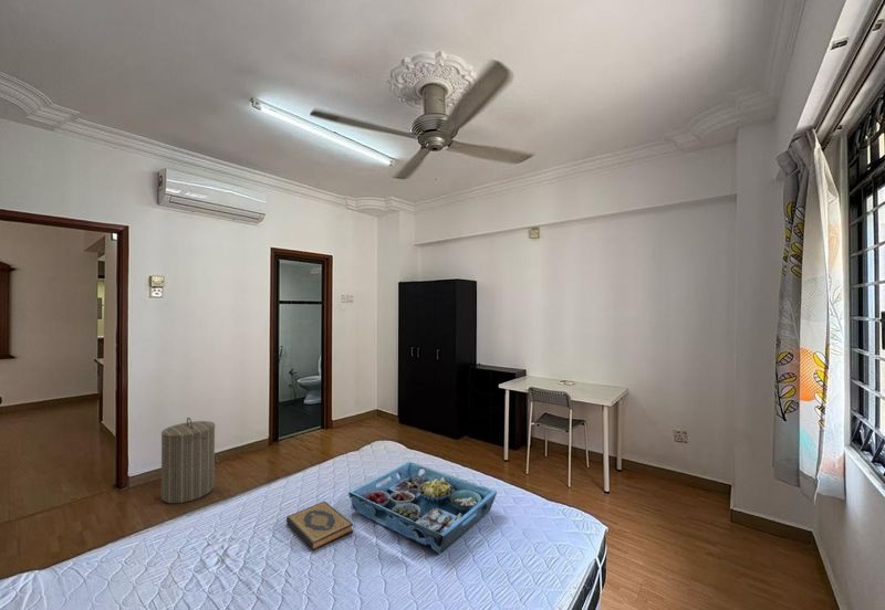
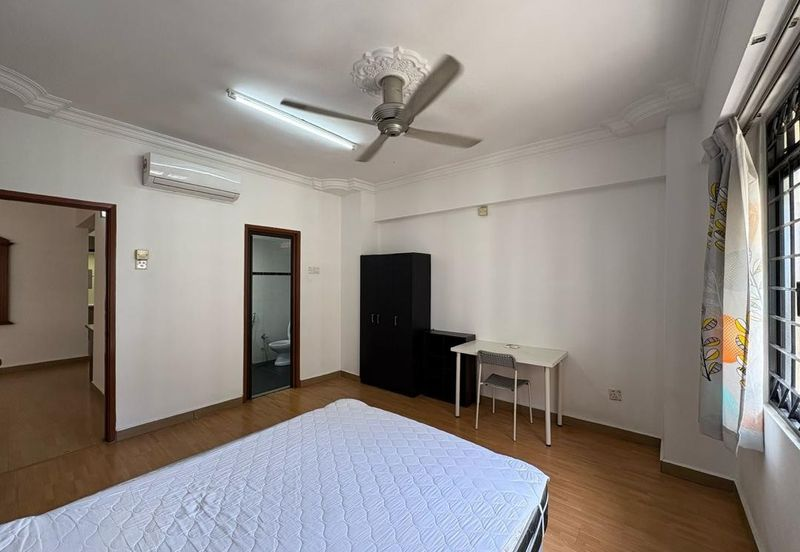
- hardback book [285,501,354,551]
- serving tray [347,461,498,555]
- laundry hamper [160,417,217,505]
